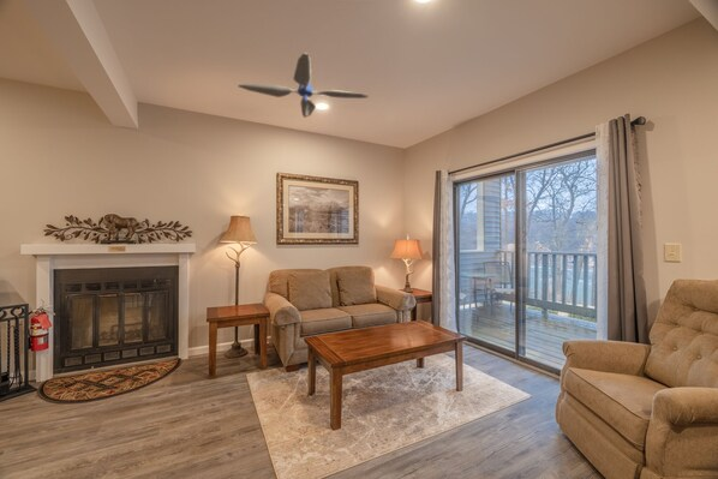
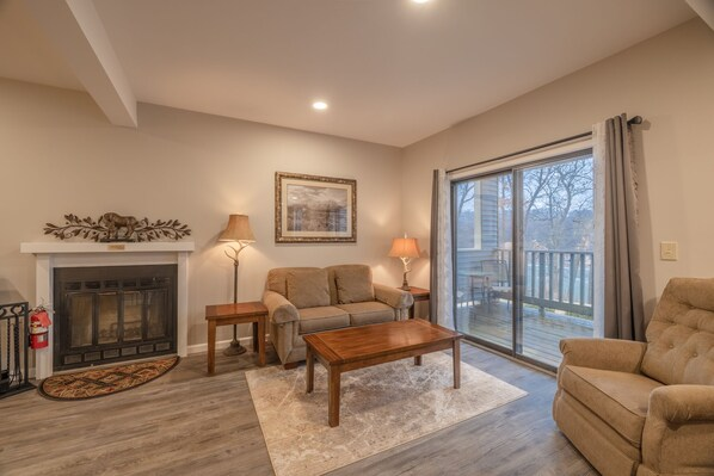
- ceiling fan [237,52,370,119]
